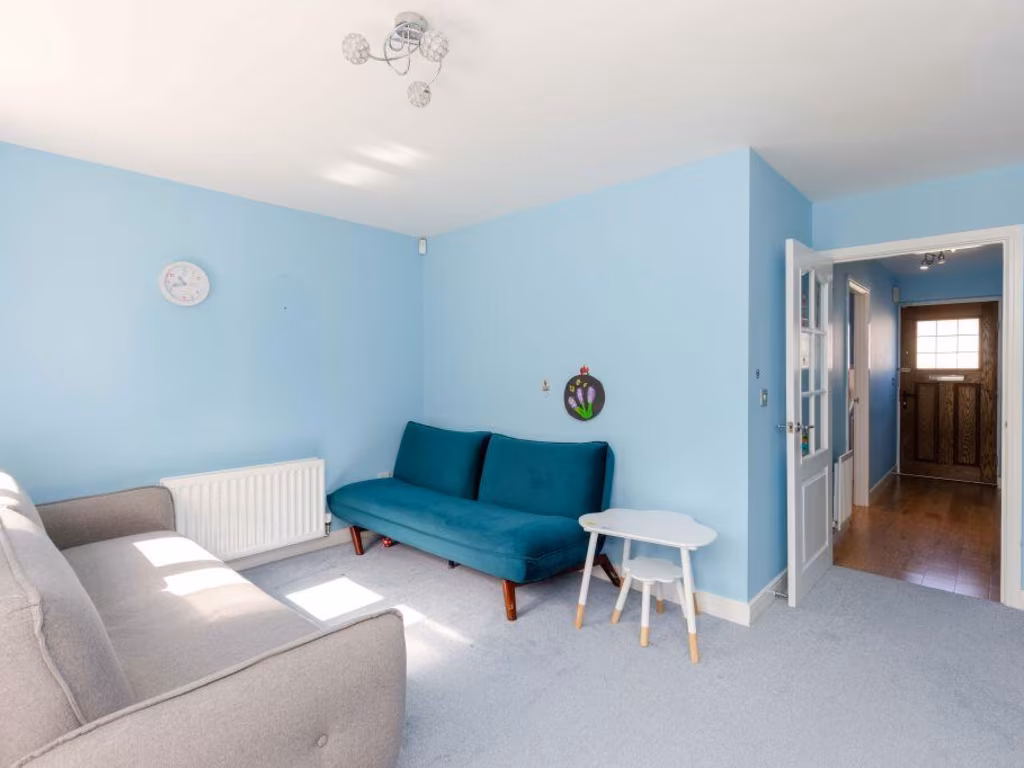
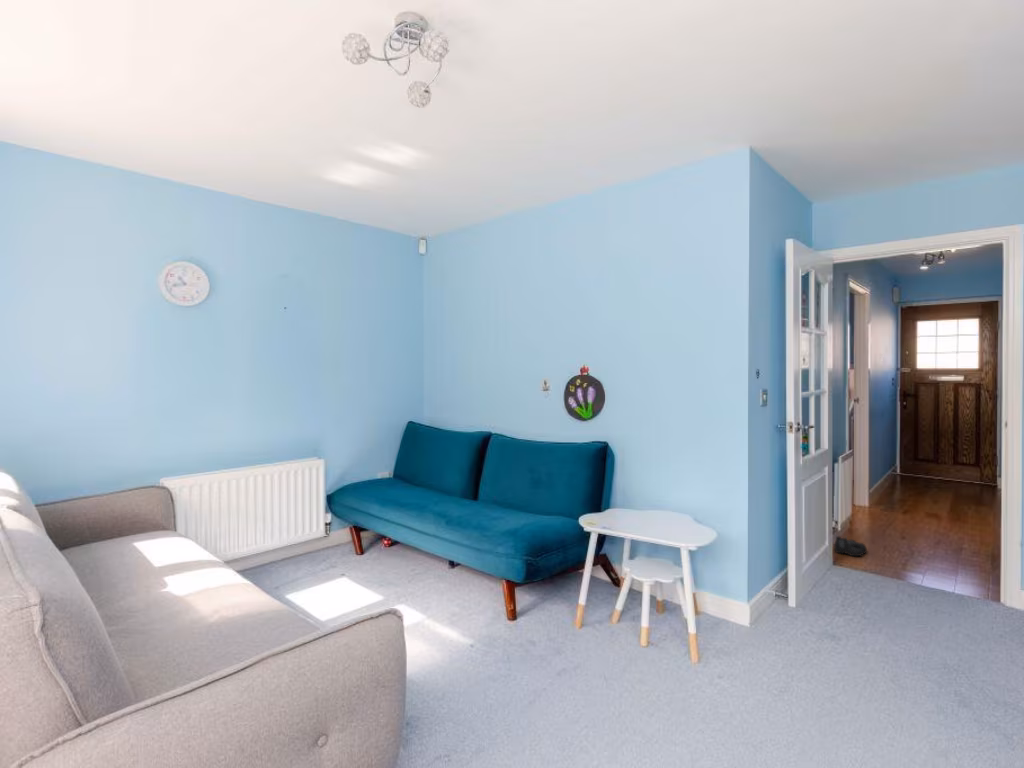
+ boots [833,534,868,557]
